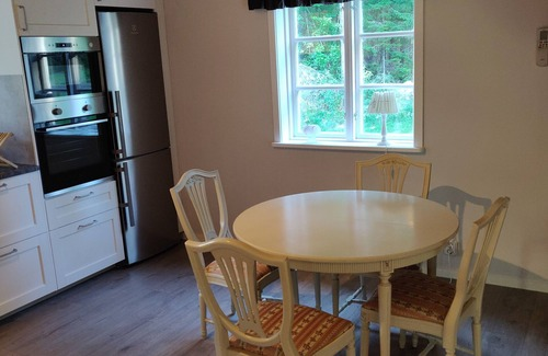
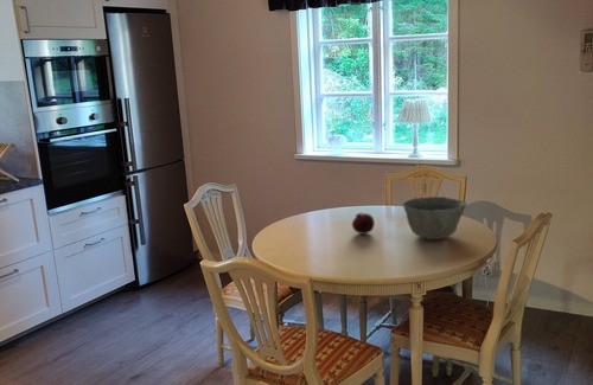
+ bowl [402,195,467,240]
+ fruit [351,211,376,236]
